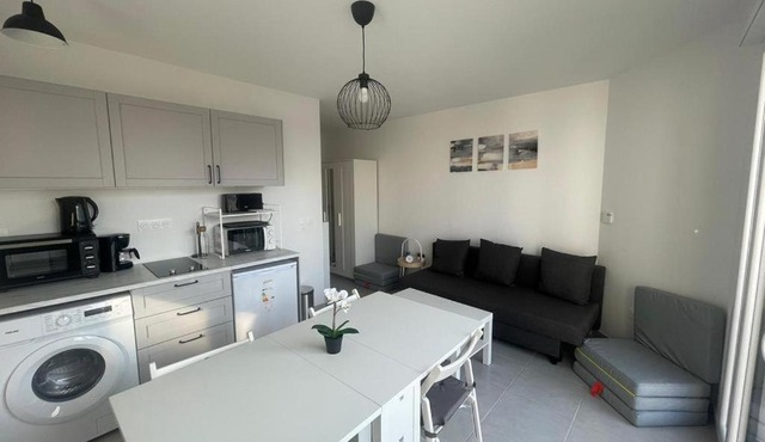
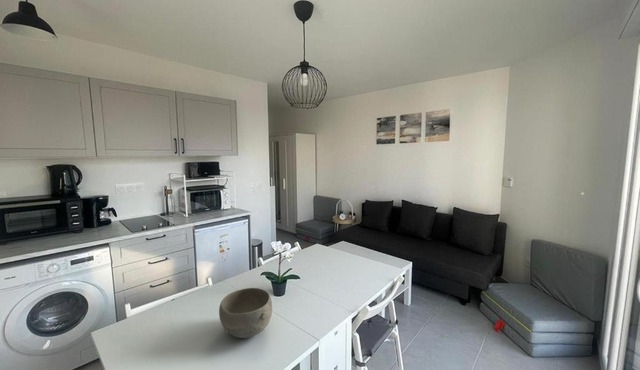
+ bowl [218,287,273,339]
